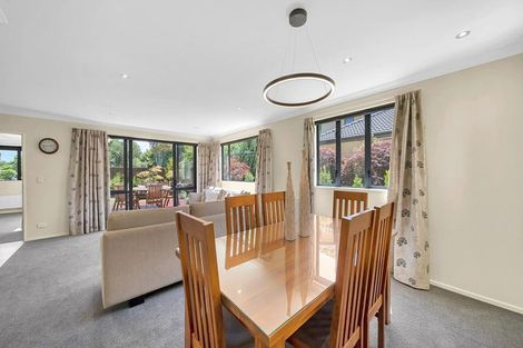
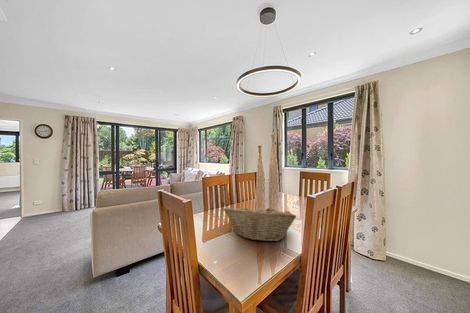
+ fruit basket [222,203,297,242]
